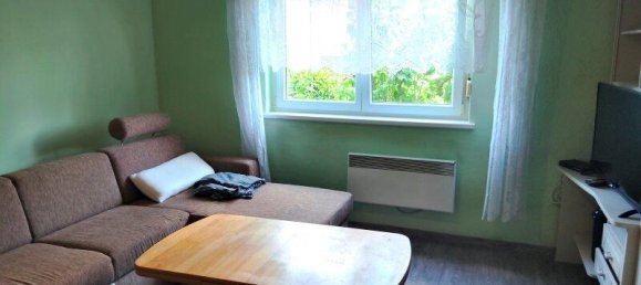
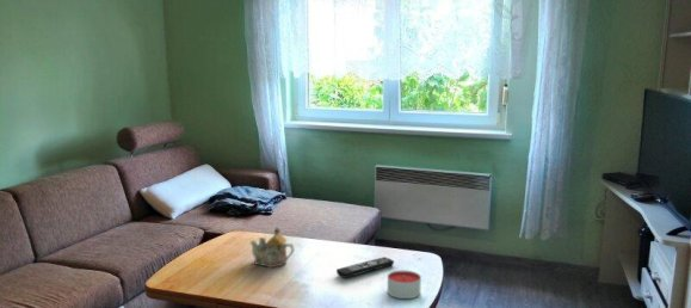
+ teapot [249,226,295,269]
+ candle [387,270,422,300]
+ remote control [335,255,395,279]
